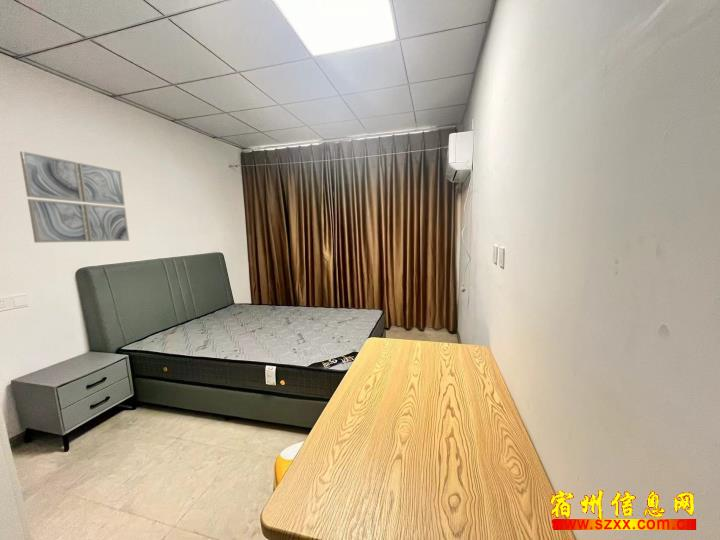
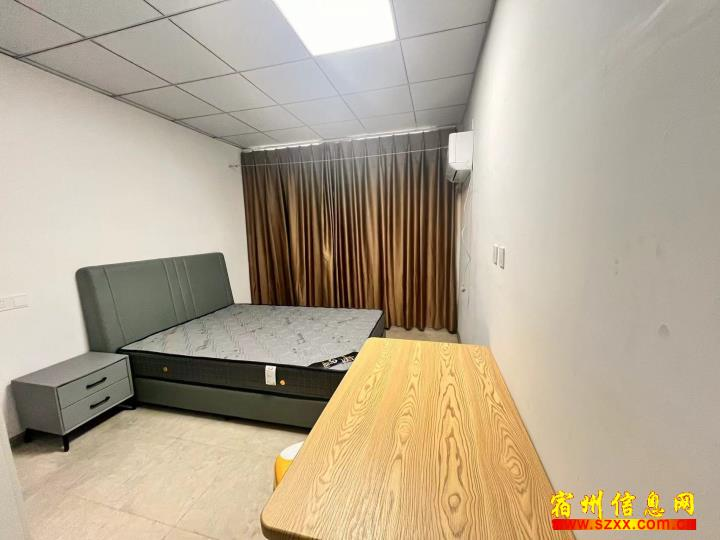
- wall art [19,150,130,244]
